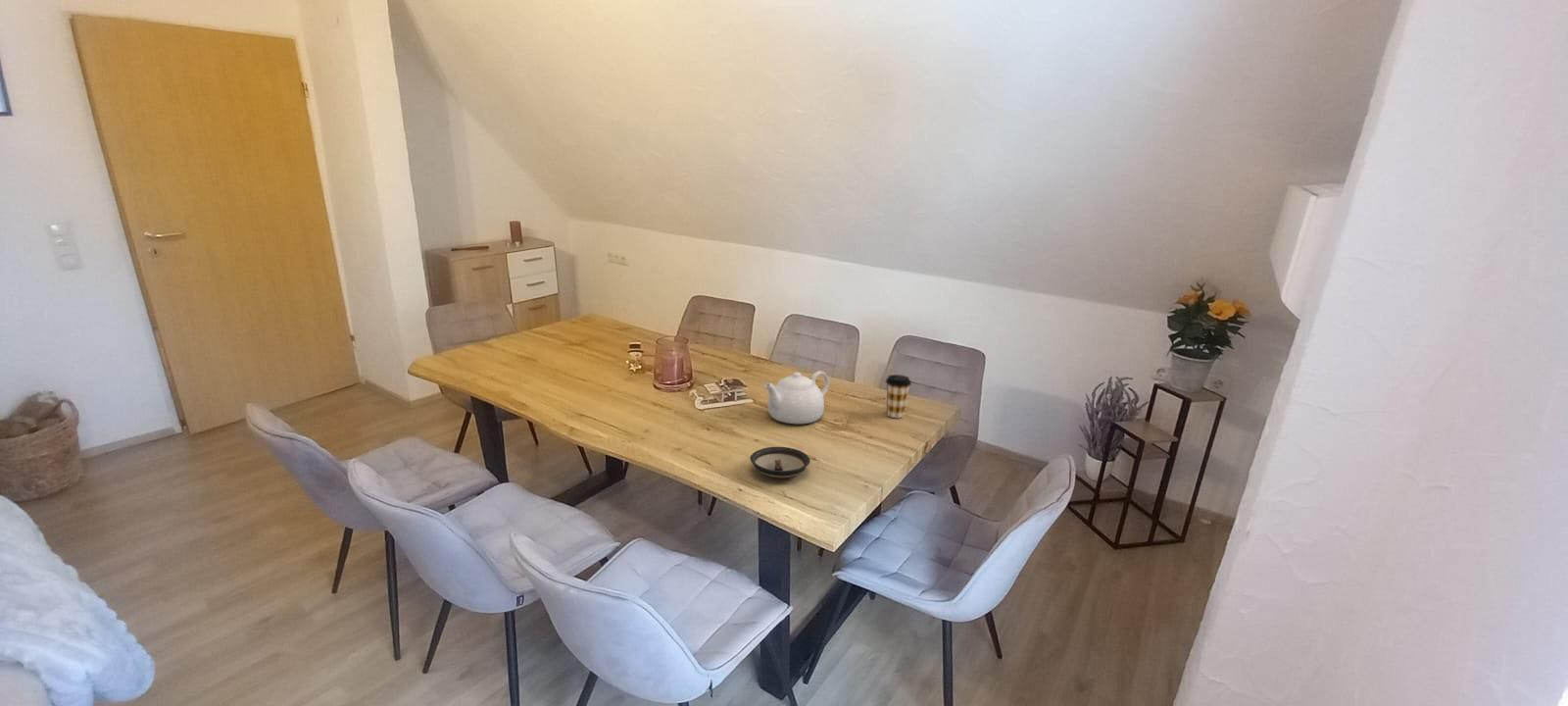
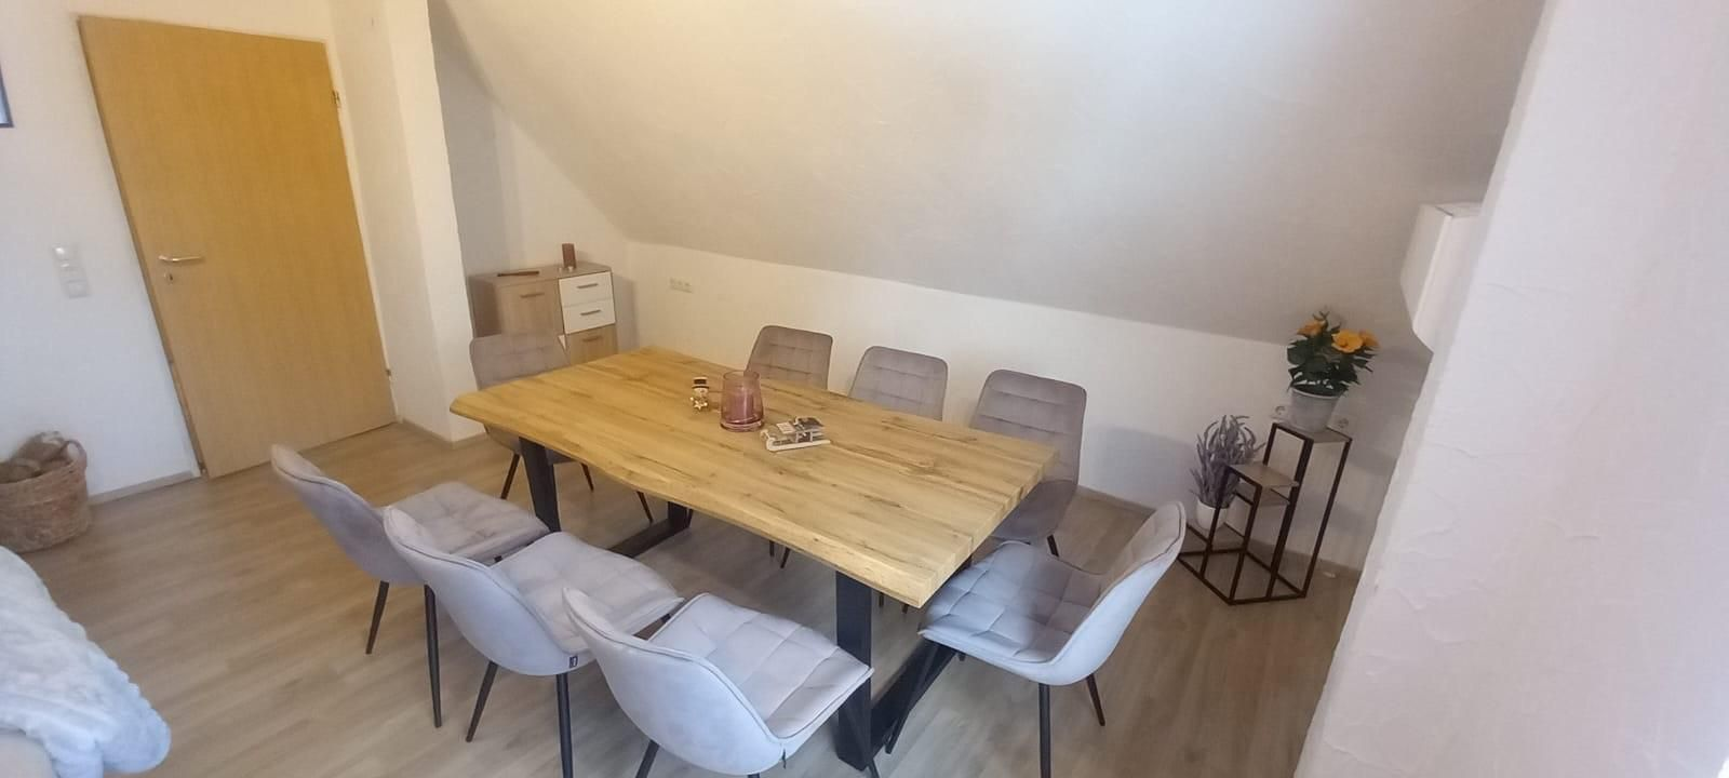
- teapot [763,370,830,425]
- coffee cup [885,374,912,419]
- saucer [749,446,811,479]
